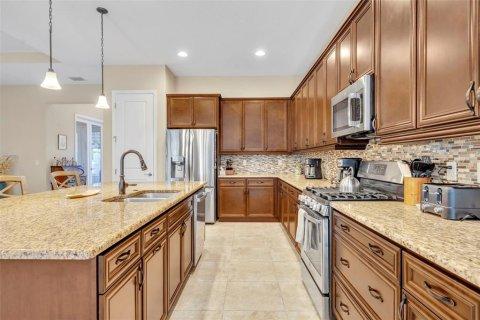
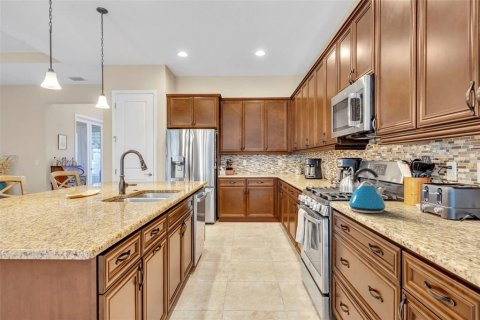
+ kettle [346,167,387,214]
